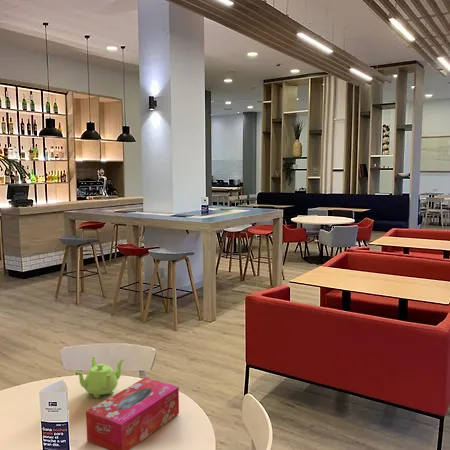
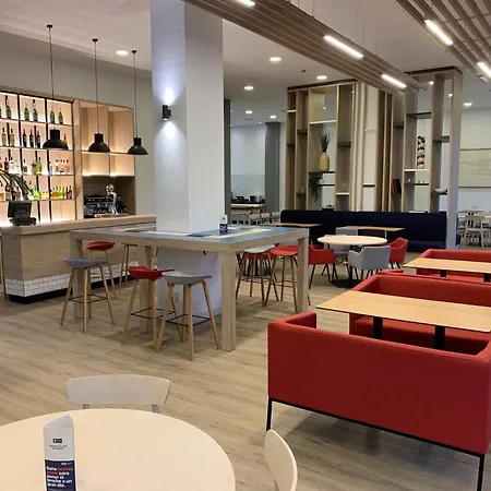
- teapot [74,356,125,399]
- tissue box [85,376,180,450]
